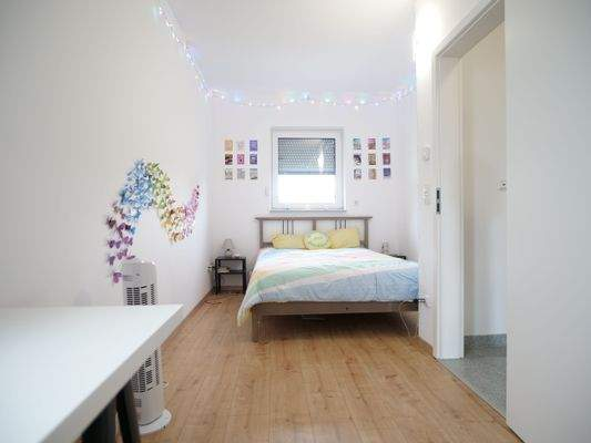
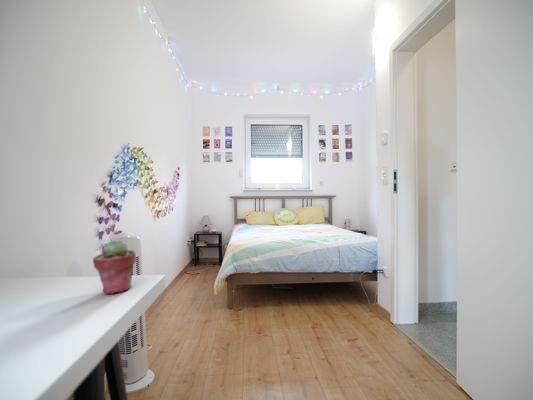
+ potted succulent [92,239,137,295]
